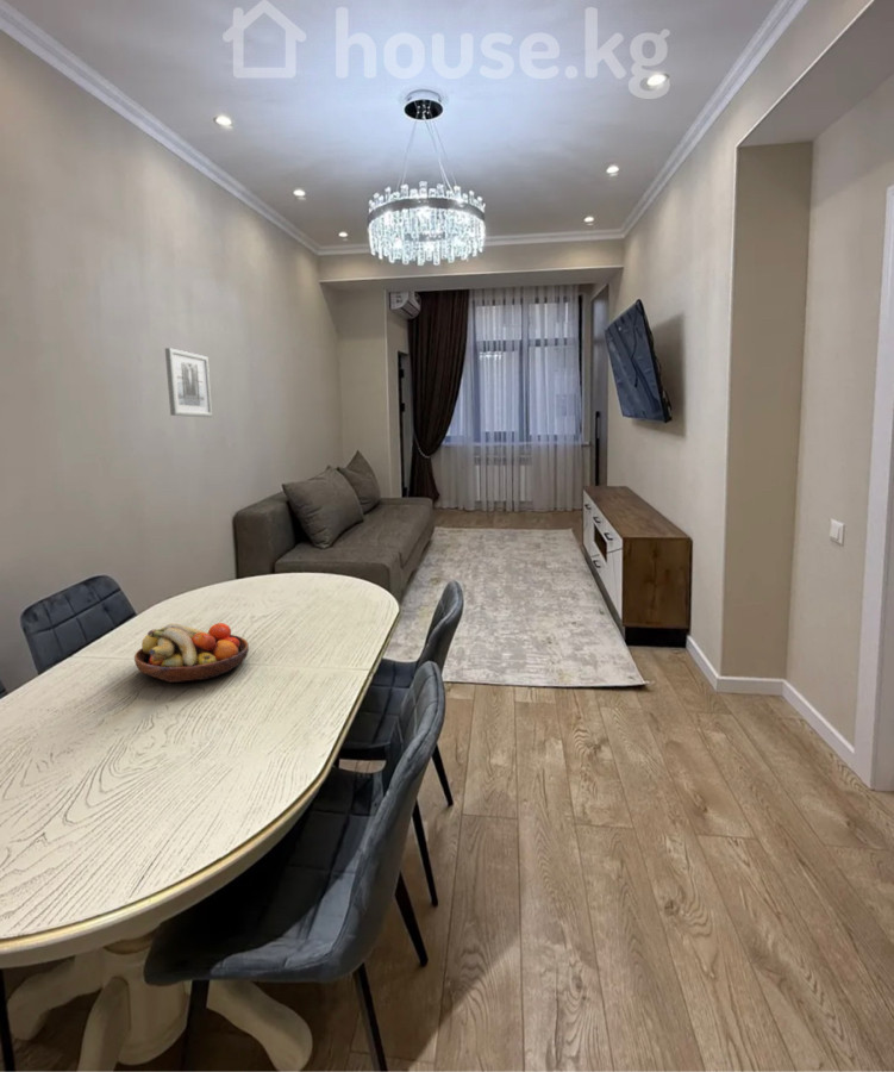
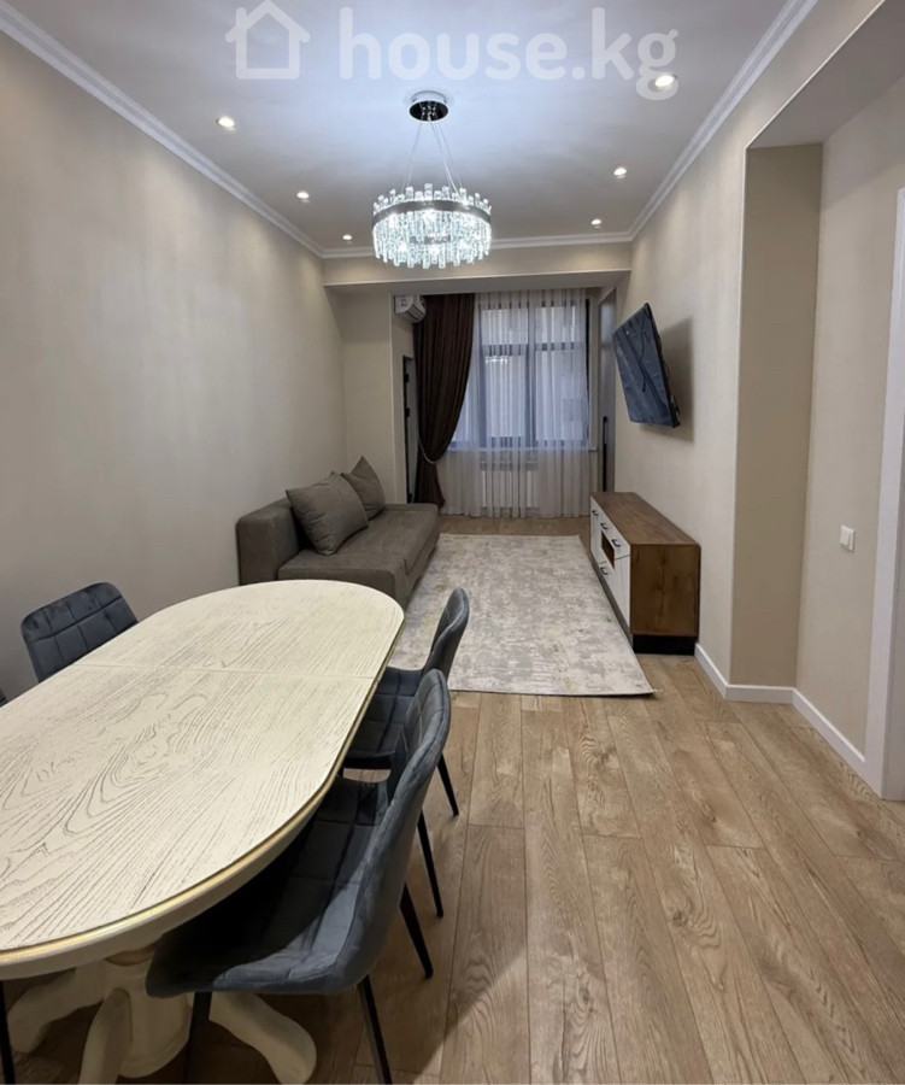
- wall art [164,347,213,418]
- fruit bowl [133,622,250,684]
